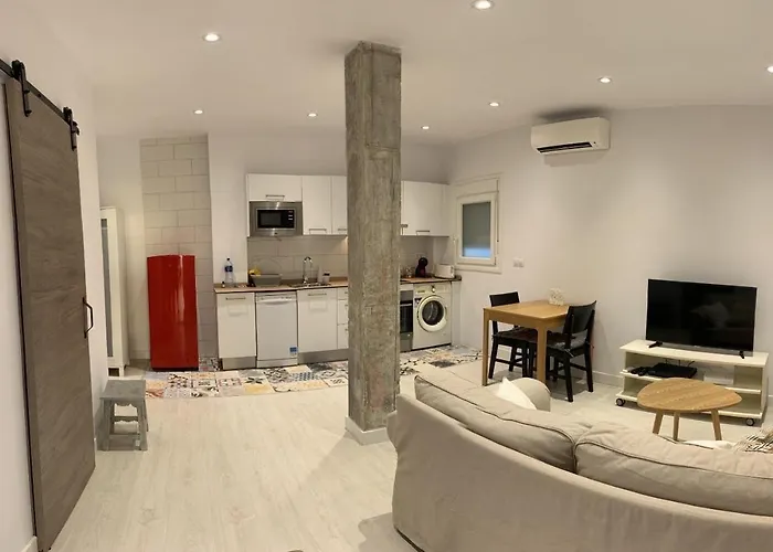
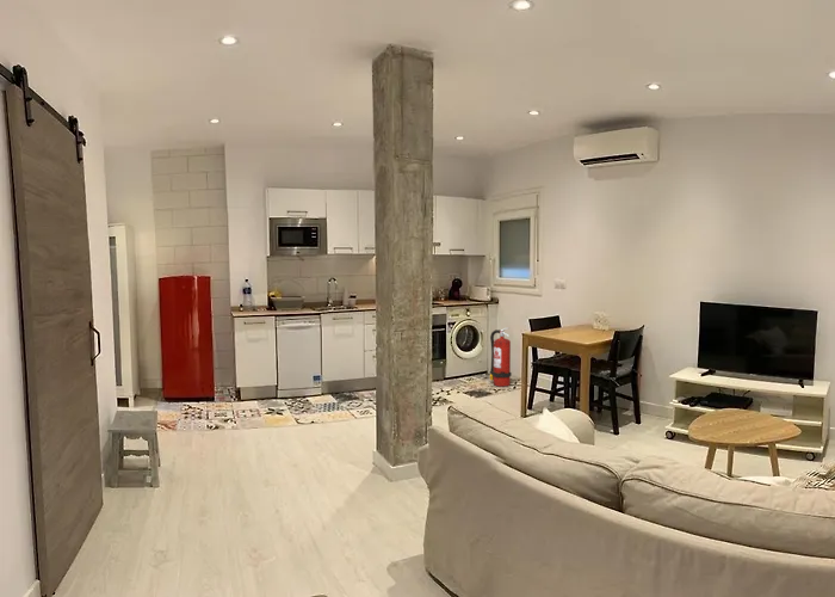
+ fire extinguisher [489,326,513,388]
